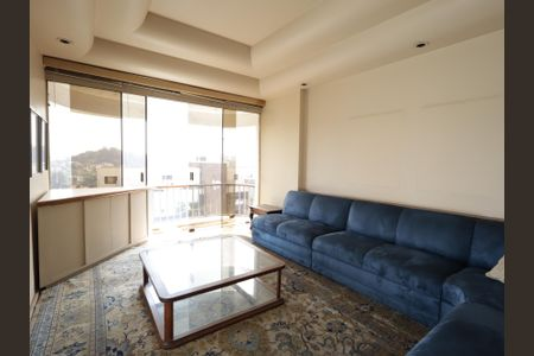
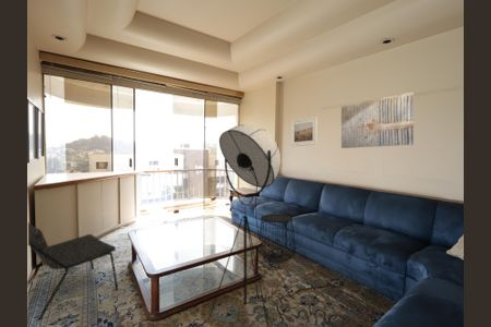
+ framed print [290,116,319,147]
+ chair [27,221,119,322]
+ wall art [340,90,415,149]
+ floor lamp [207,124,340,327]
+ side table [258,214,297,263]
